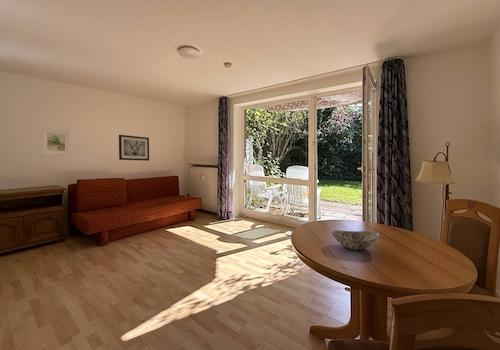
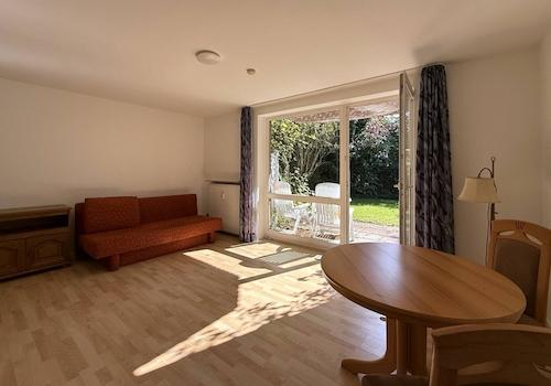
- wall art [118,134,150,162]
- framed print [41,127,71,156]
- decorative bowl [330,229,381,251]
